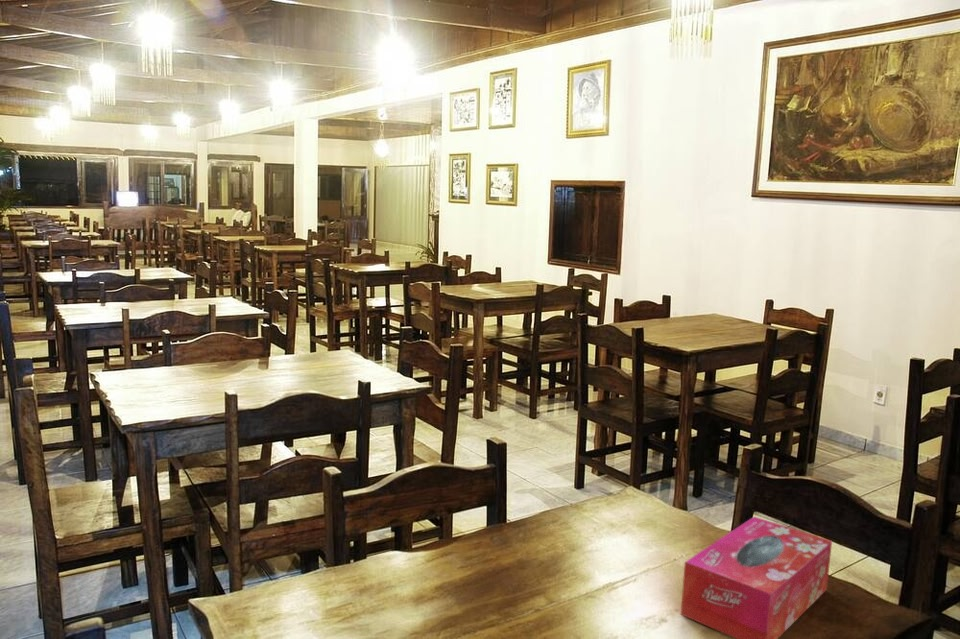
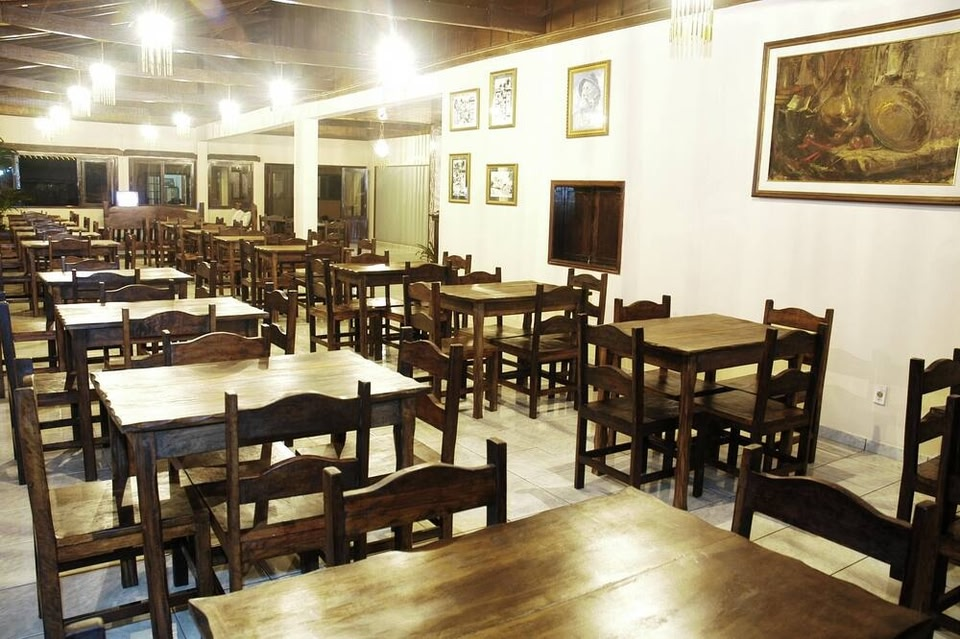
- tissue box [680,516,833,639]
